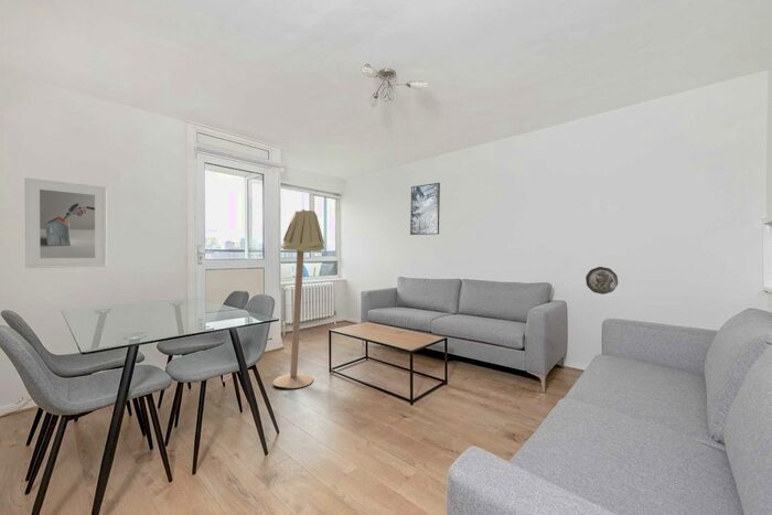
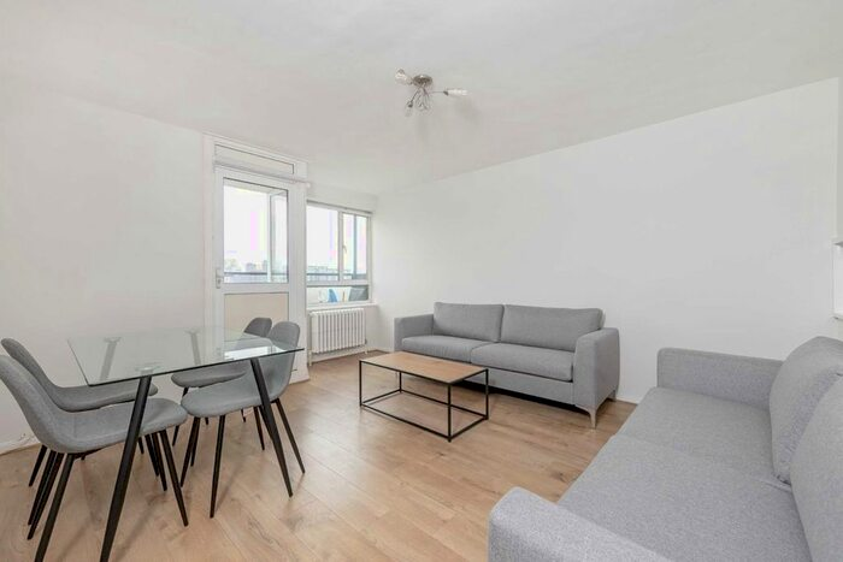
- decorative plate [585,266,619,296]
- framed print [23,176,108,269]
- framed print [409,182,441,236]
- floor lamp [272,208,325,389]
